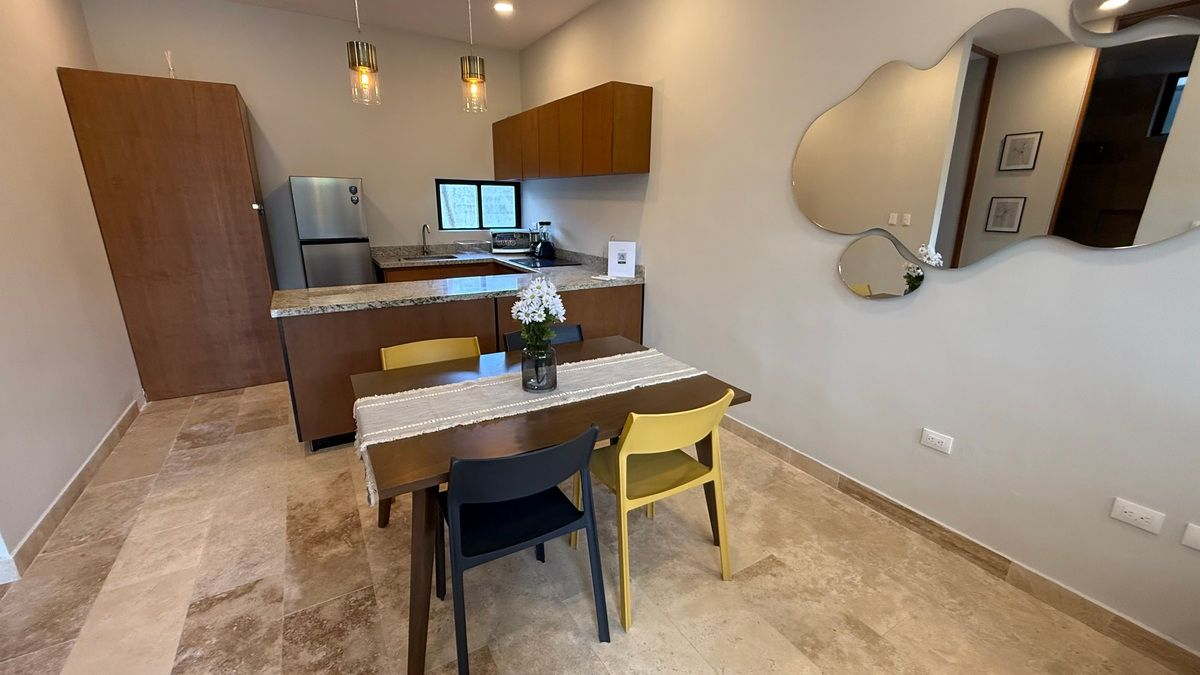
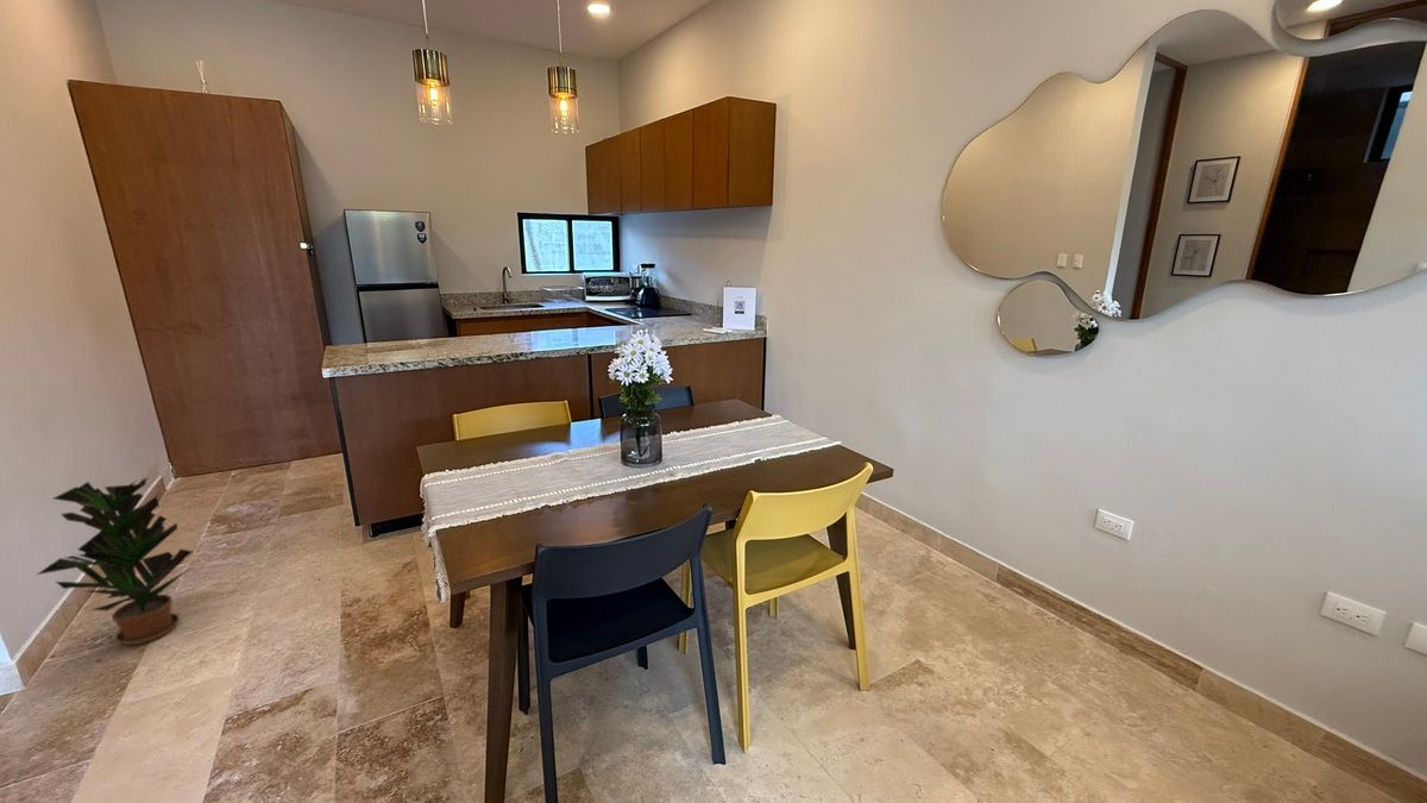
+ potted plant [36,476,194,646]
